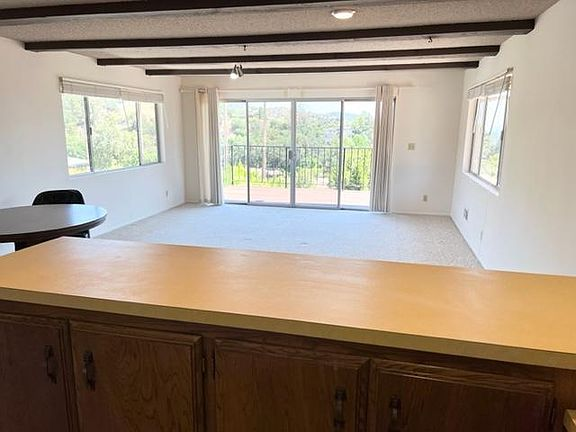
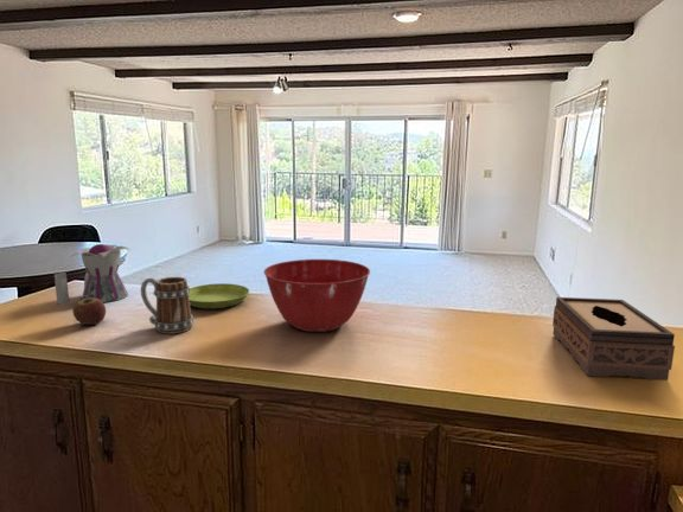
+ saucer [189,282,250,309]
+ apple [71,295,107,326]
+ mixing bowl [263,258,371,333]
+ tissue box [551,296,676,382]
+ teapot [53,243,133,306]
+ mug [140,276,194,335]
